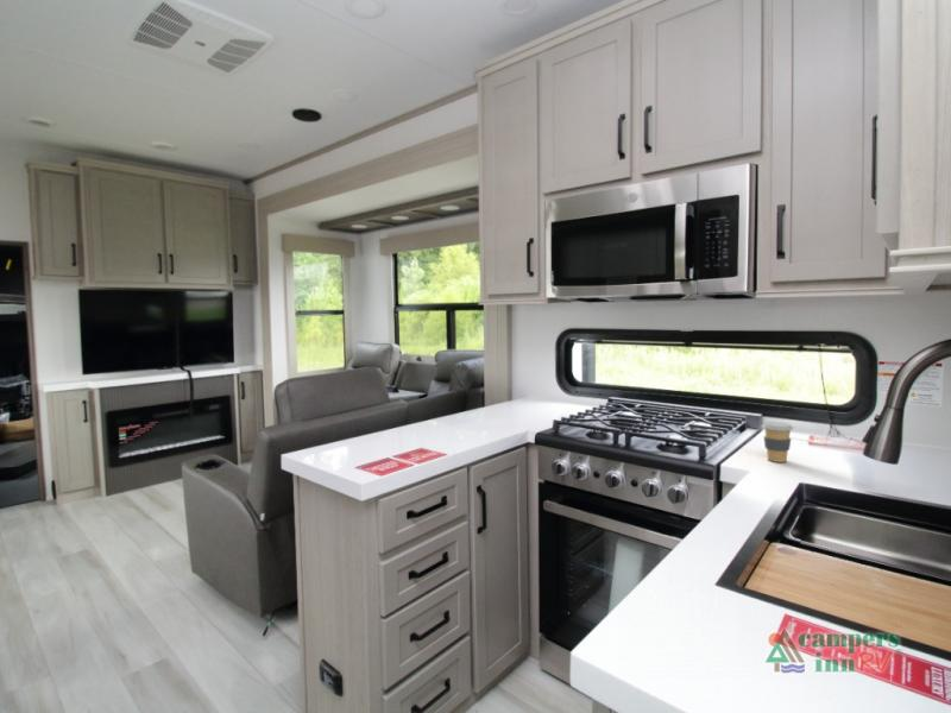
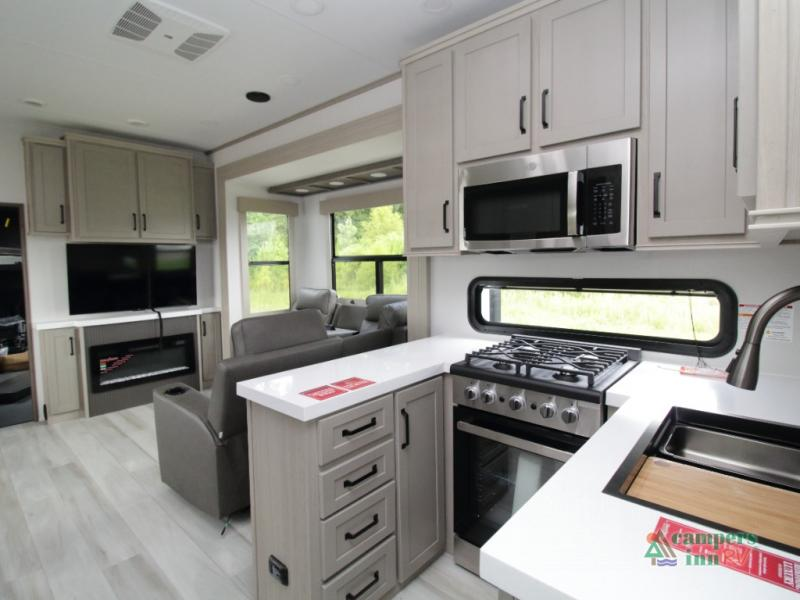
- coffee cup [761,421,794,463]
